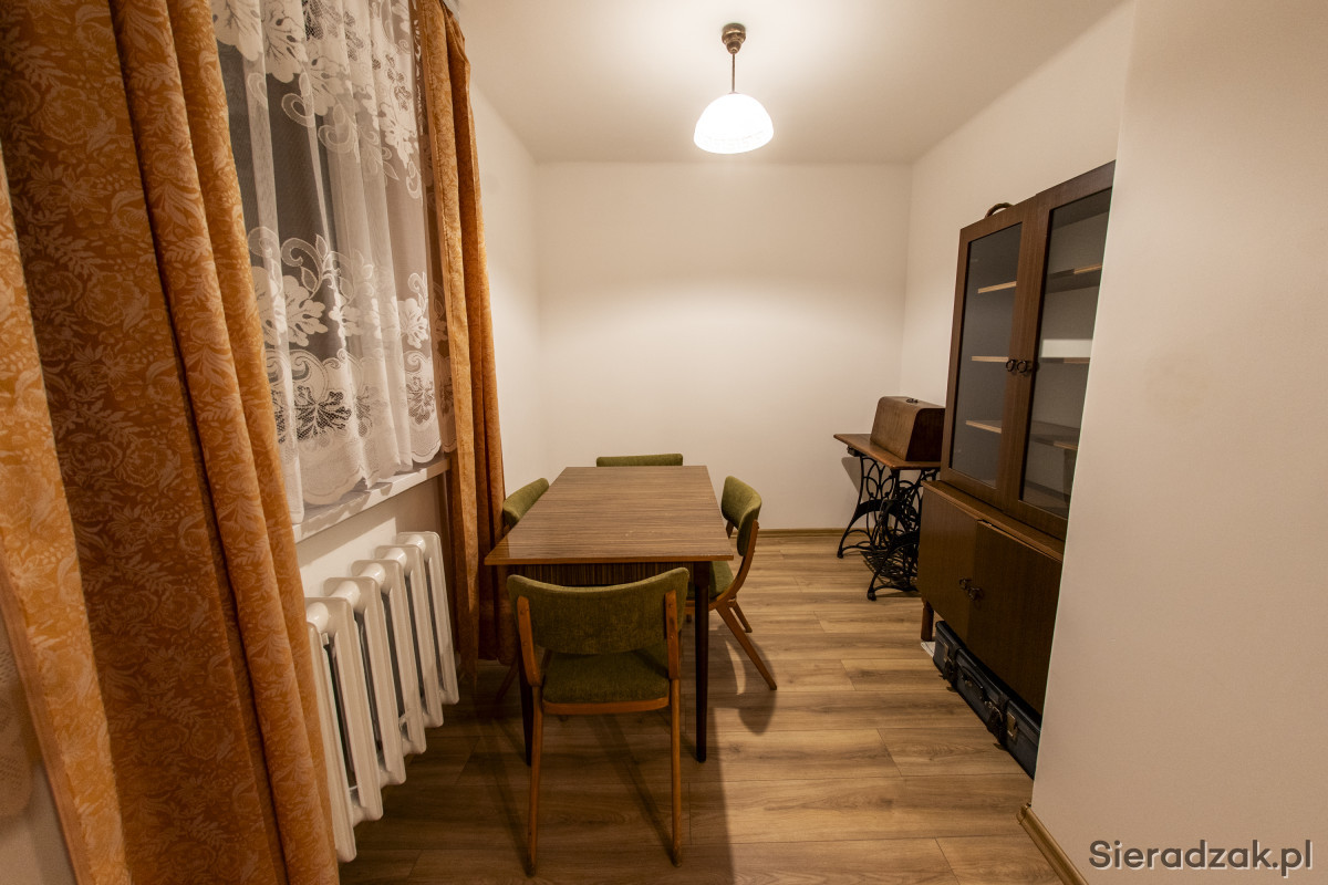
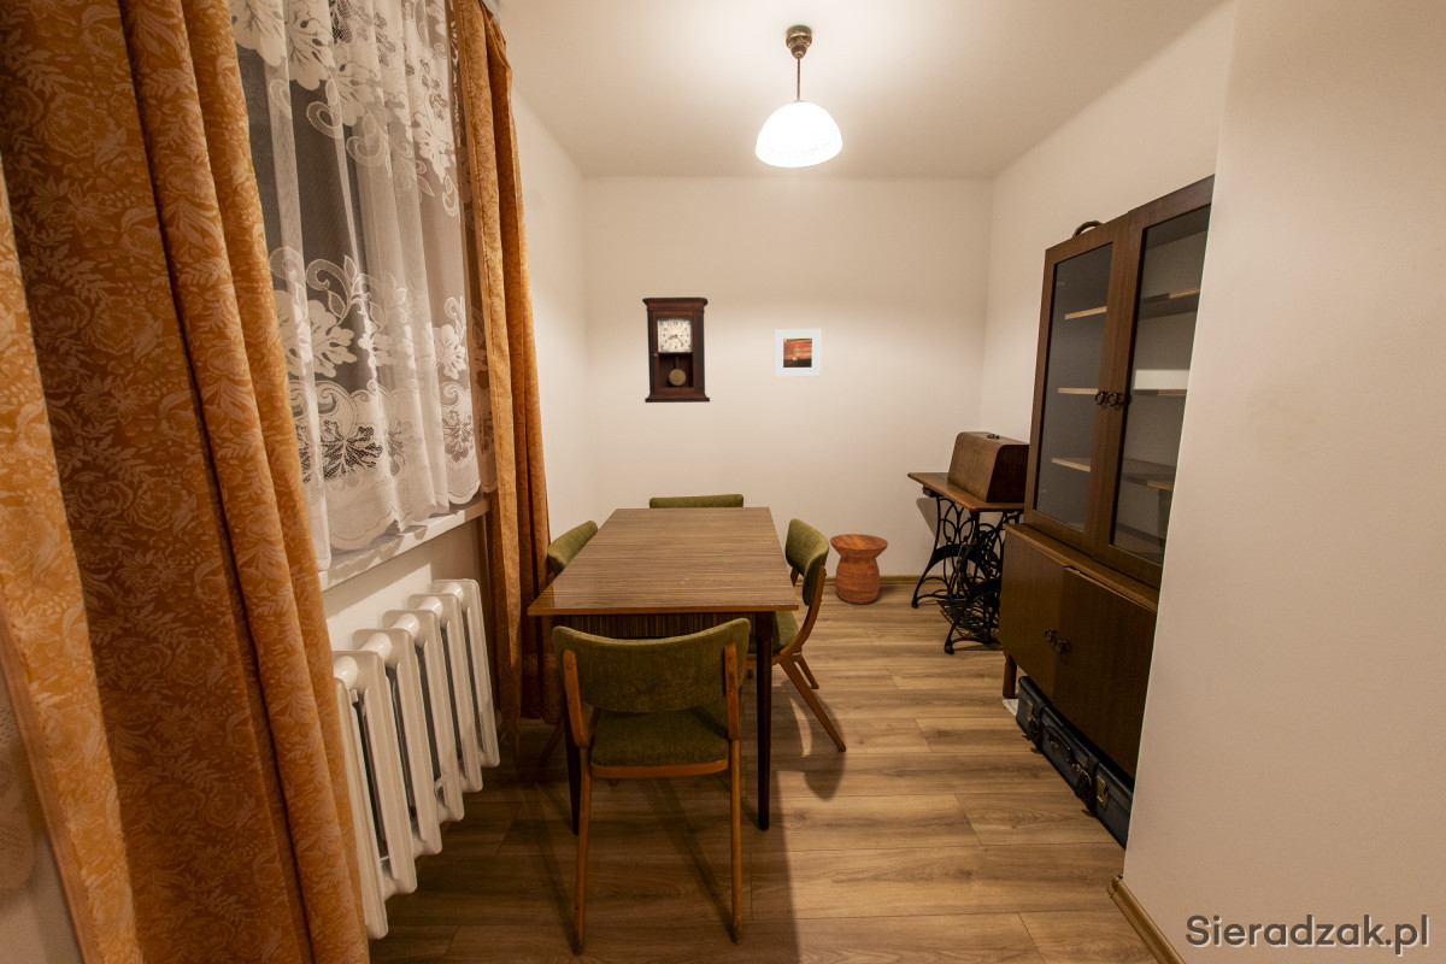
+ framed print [774,328,822,377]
+ pendulum clock [641,296,711,404]
+ side table [829,533,889,605]
